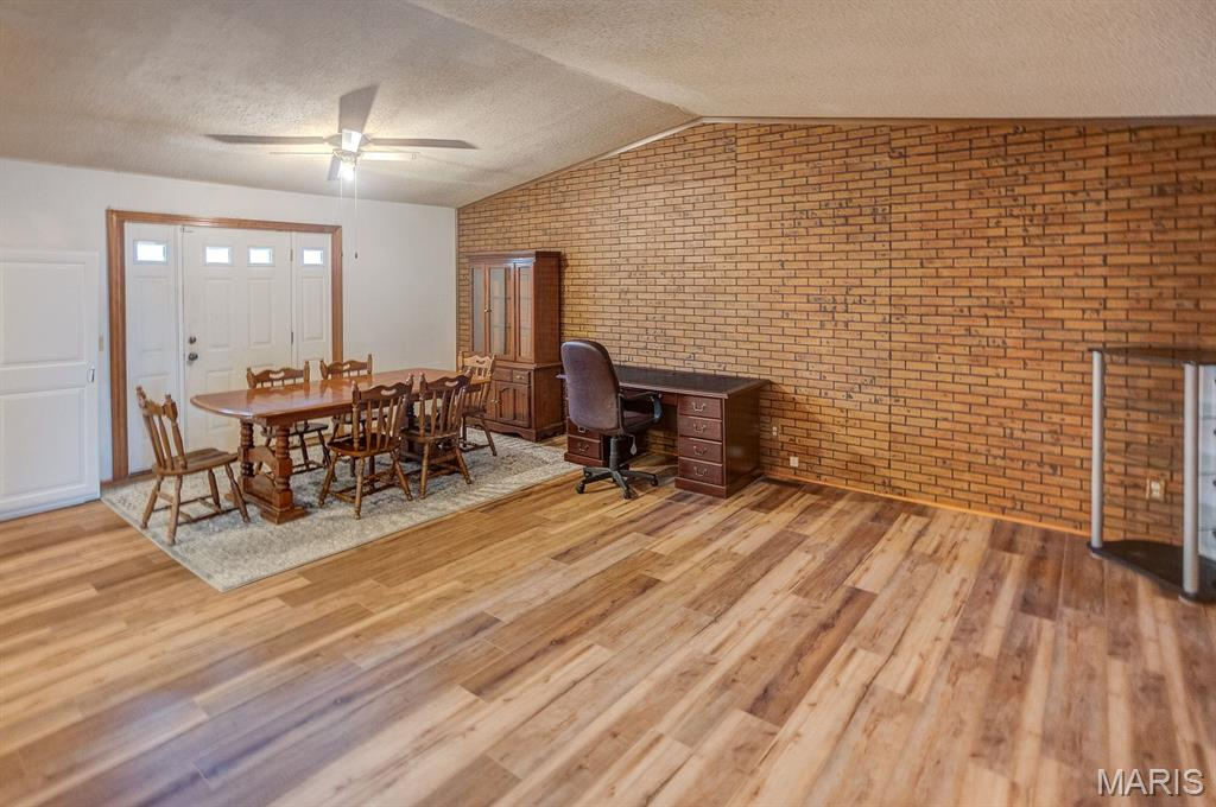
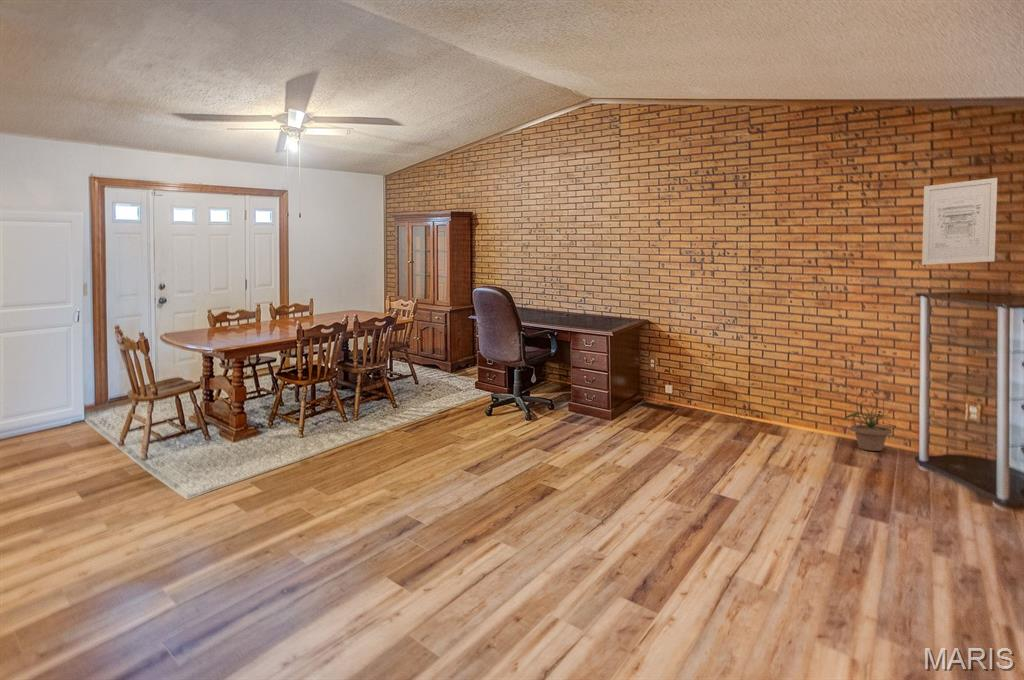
+ wall art [921,177,998,266]
+ potted plant [843,390,897,452]
